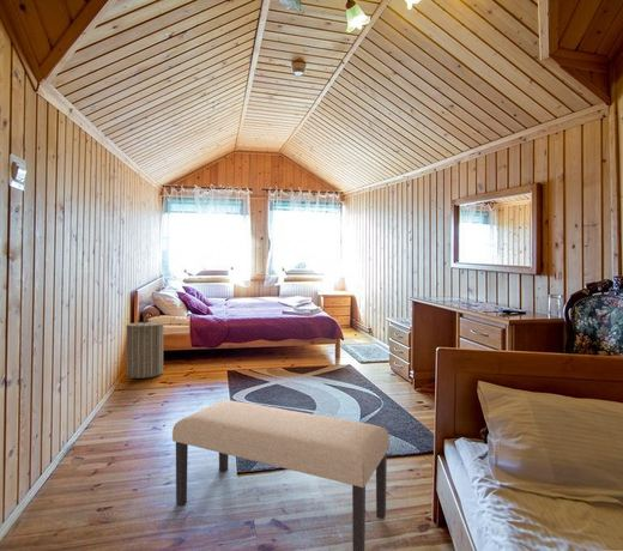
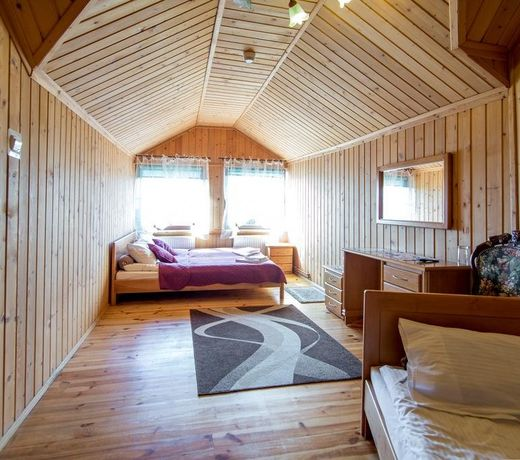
- laundry hamper [125,315,165,380]
- bench [171,399,391,551]
